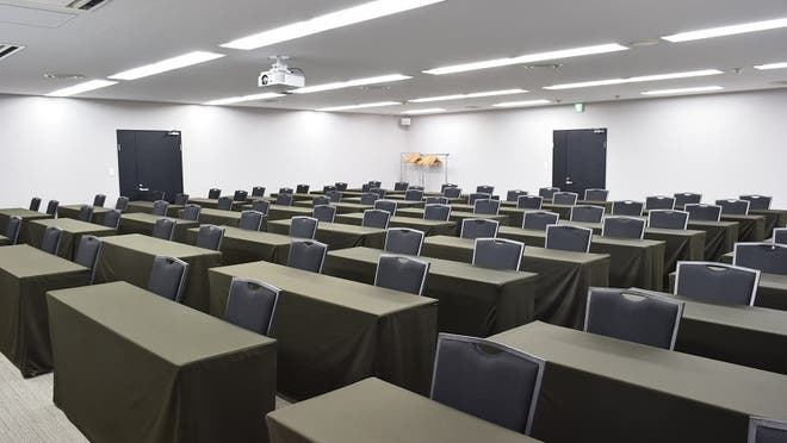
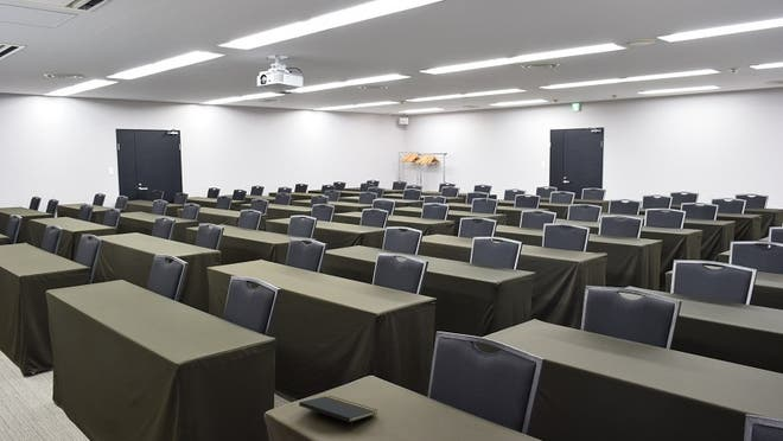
+ notepad [298,395,378,433]
